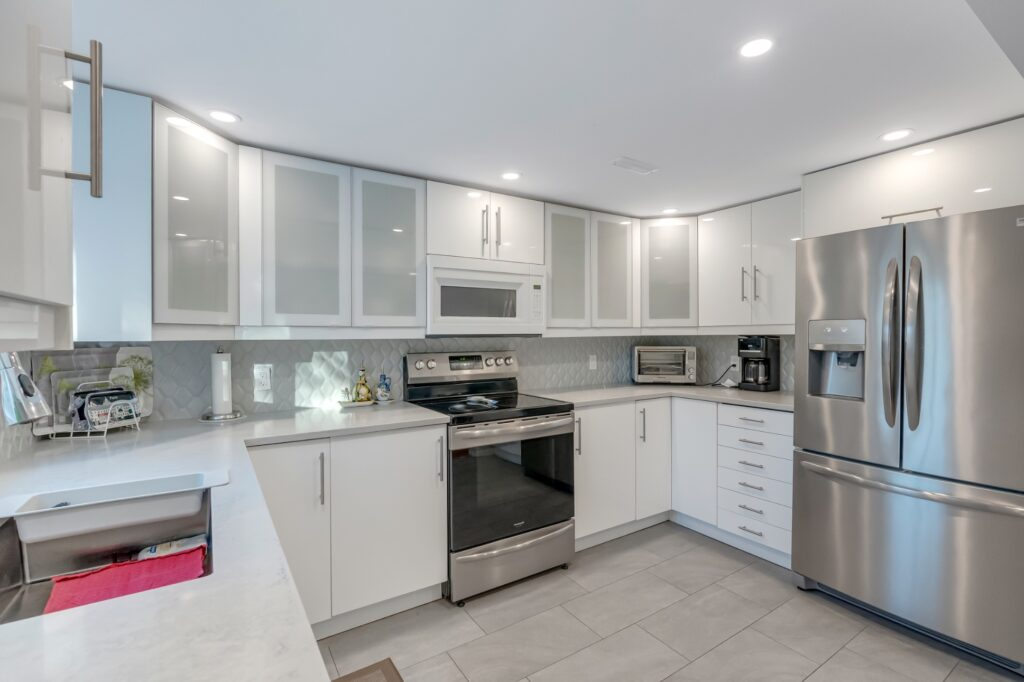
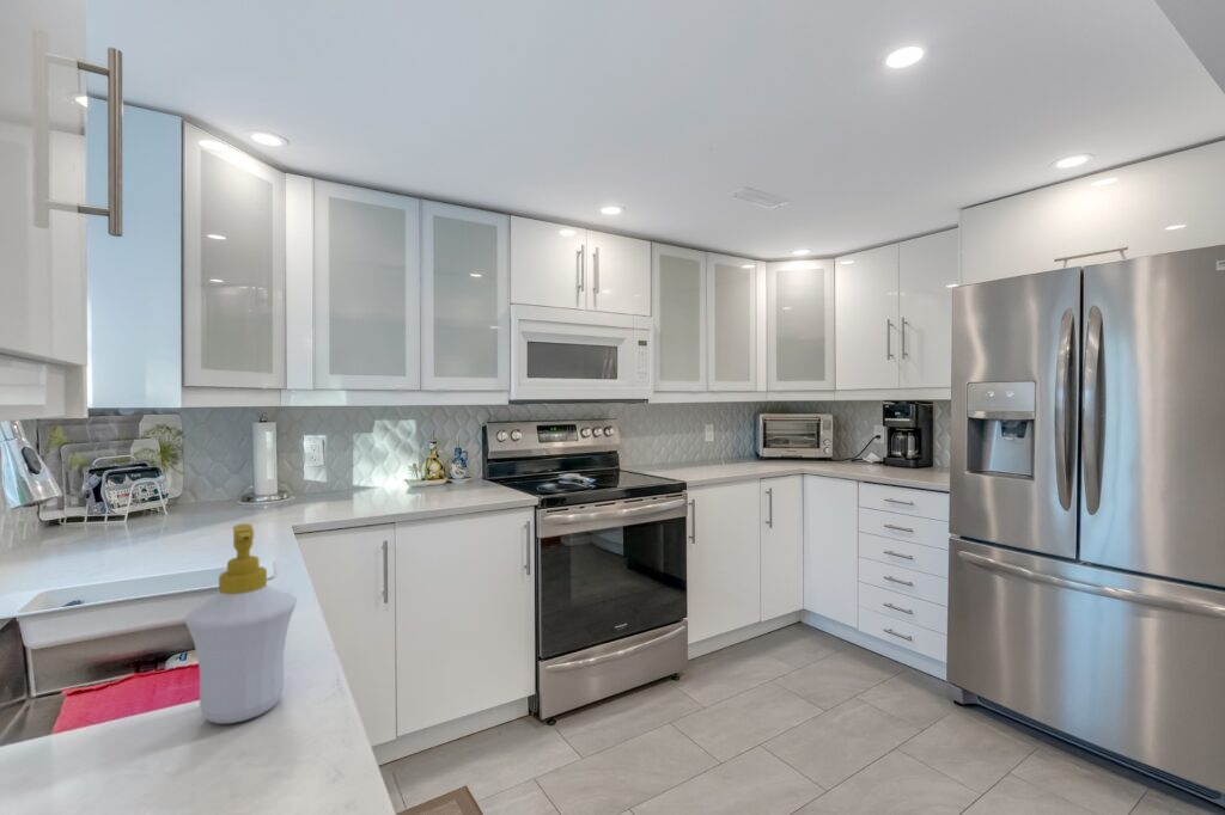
+ soap bottle [183,522,298,724]
